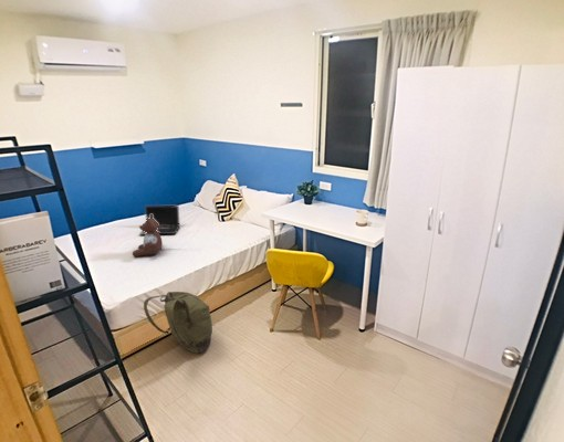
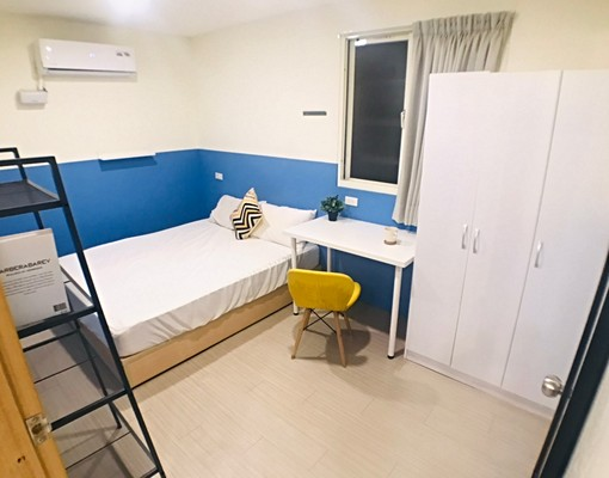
- backpack [143,291,213,354]
- laptop computer [138,204,181,236]
- stuffed bear [132,214,164,257]
